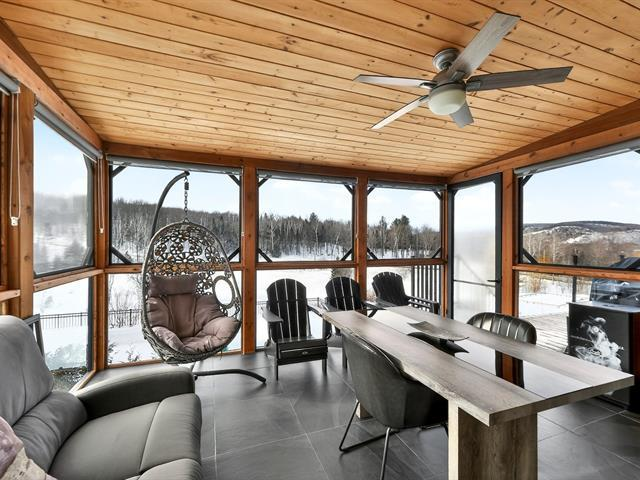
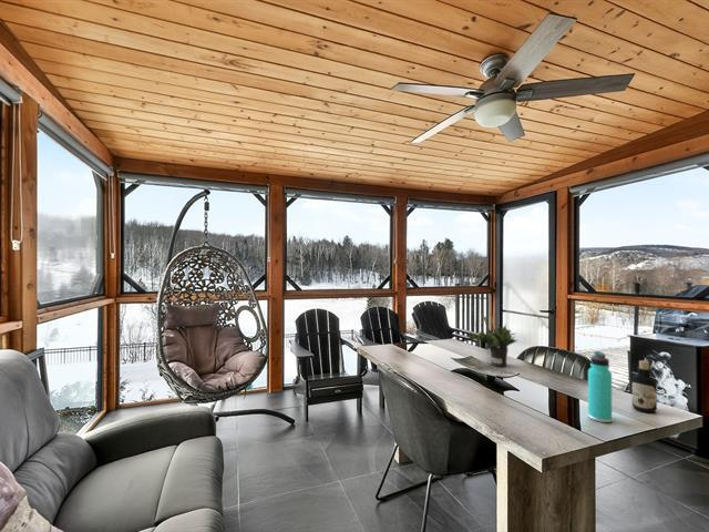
+ bottle [631,359,658,413]
+ thermos bottle [587,350,613,423]
+ potted plant [466,313,518,368]
